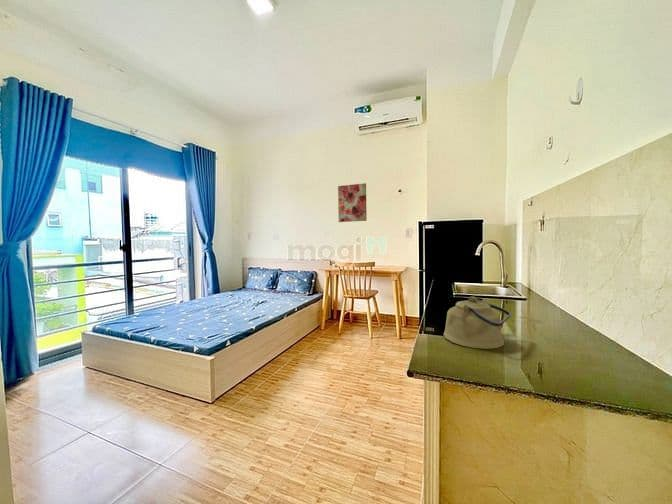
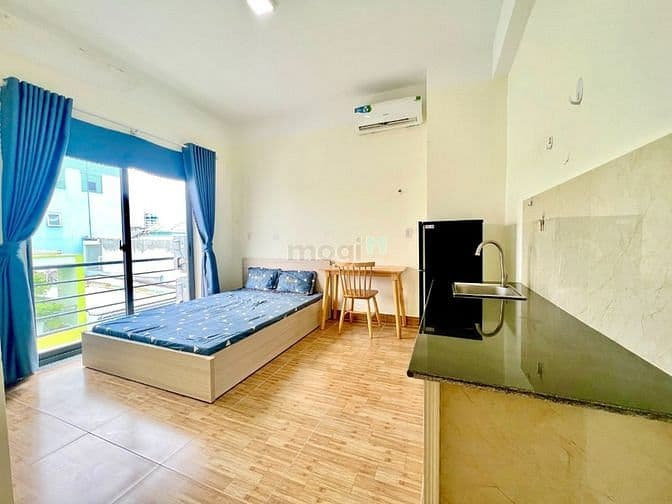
- kettle [443,295,512,350]
- wall art [337,182,368,223]
